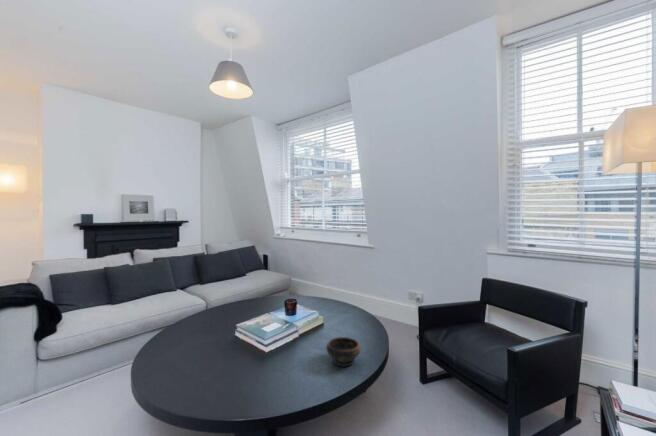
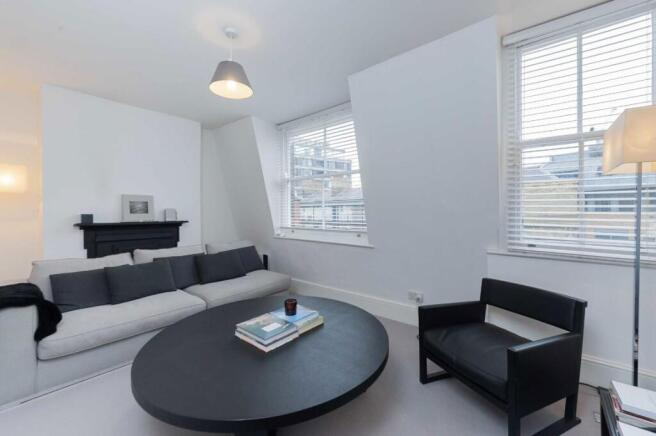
- bowl [325,336,362,368]
